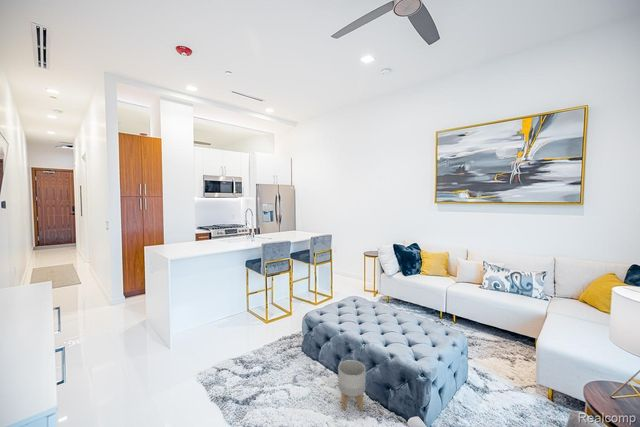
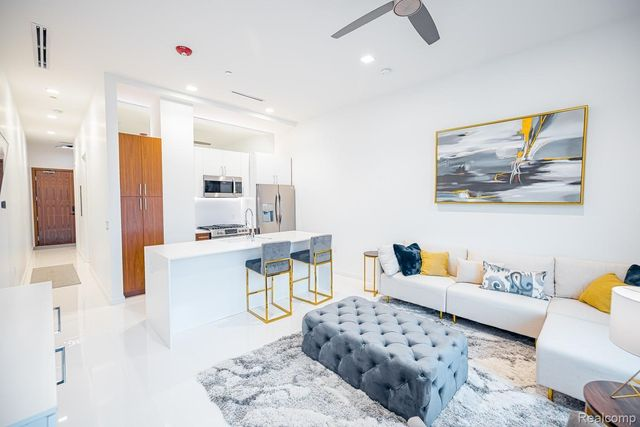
- planter [338,359,366,412]
